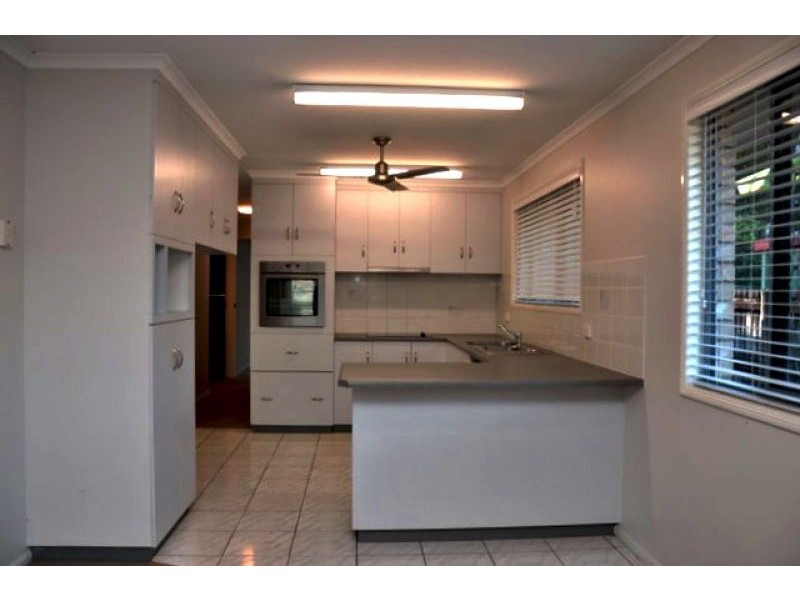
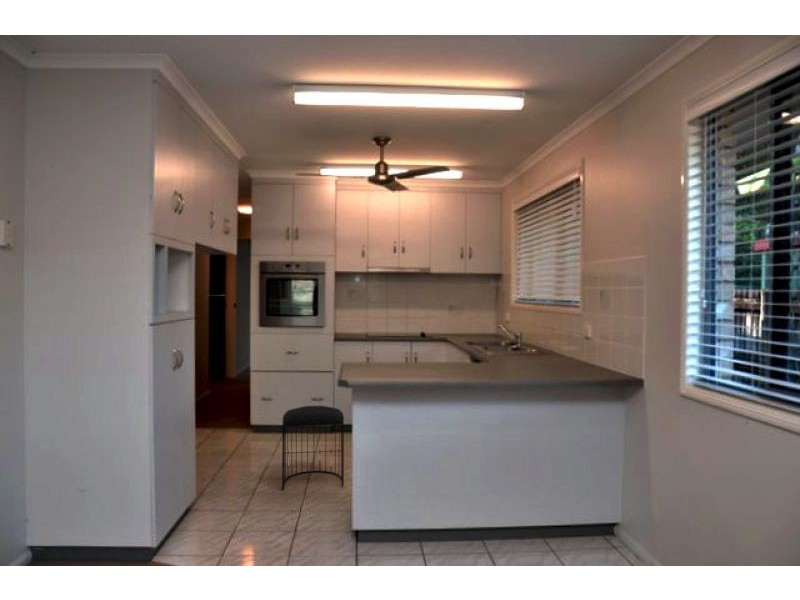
+ stool [281,405,345,490]
